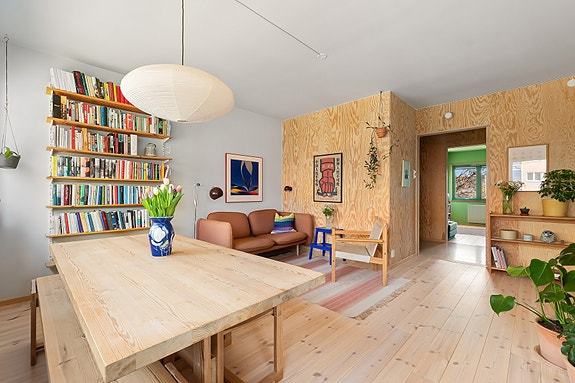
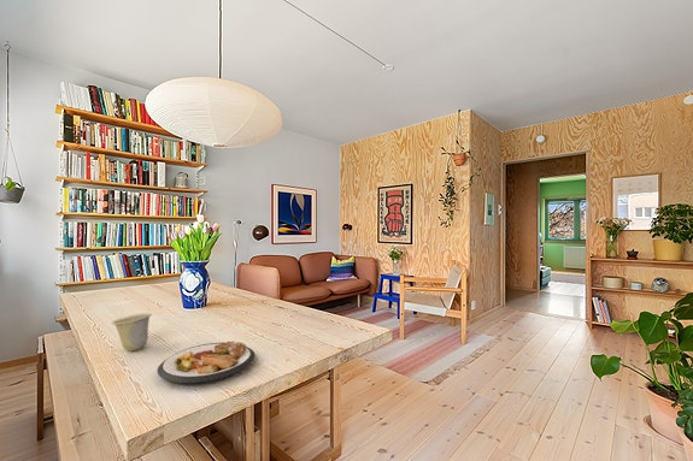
+ plate [157,339,257,386]
+ cup [111,312,153,351]
